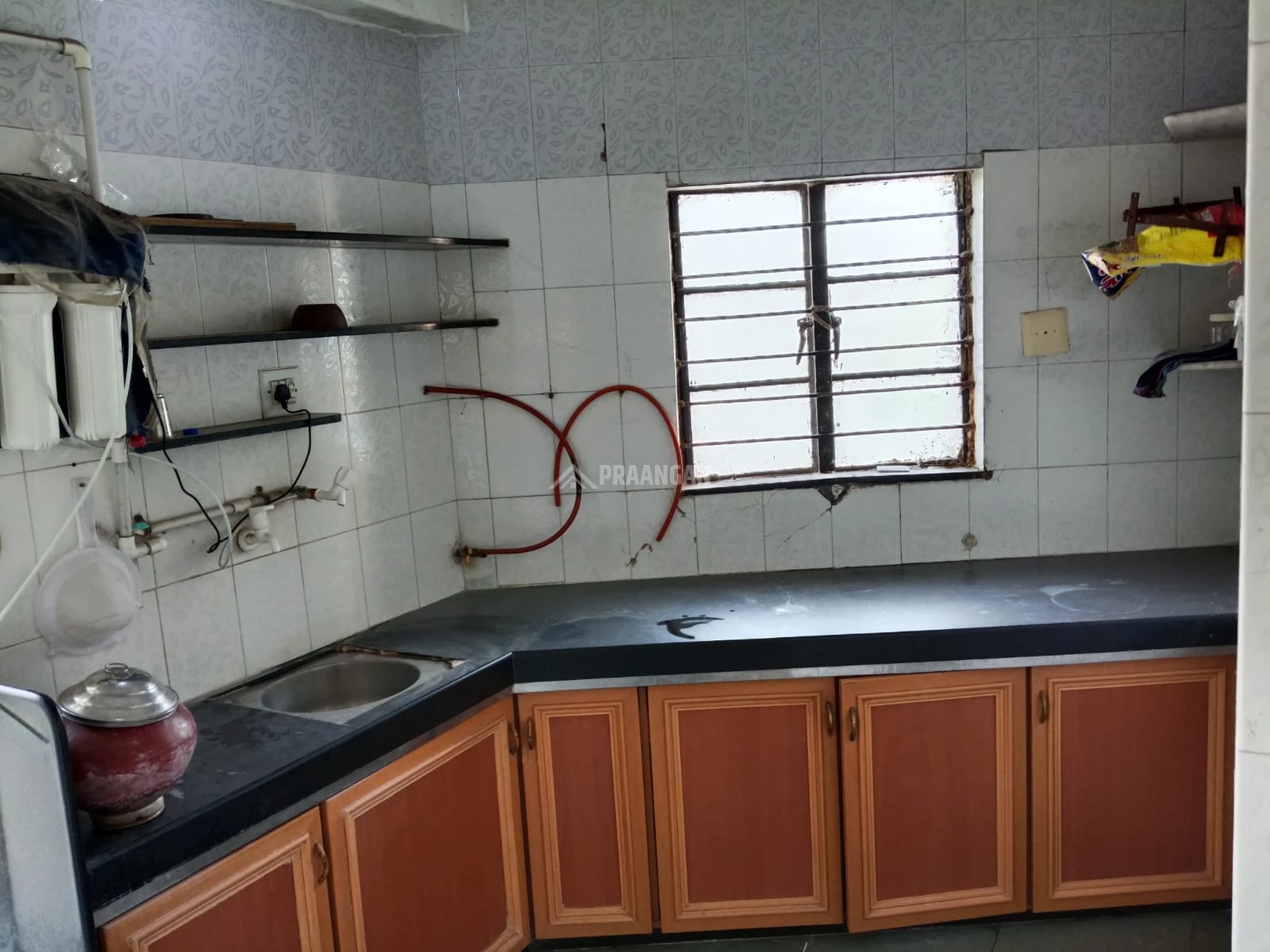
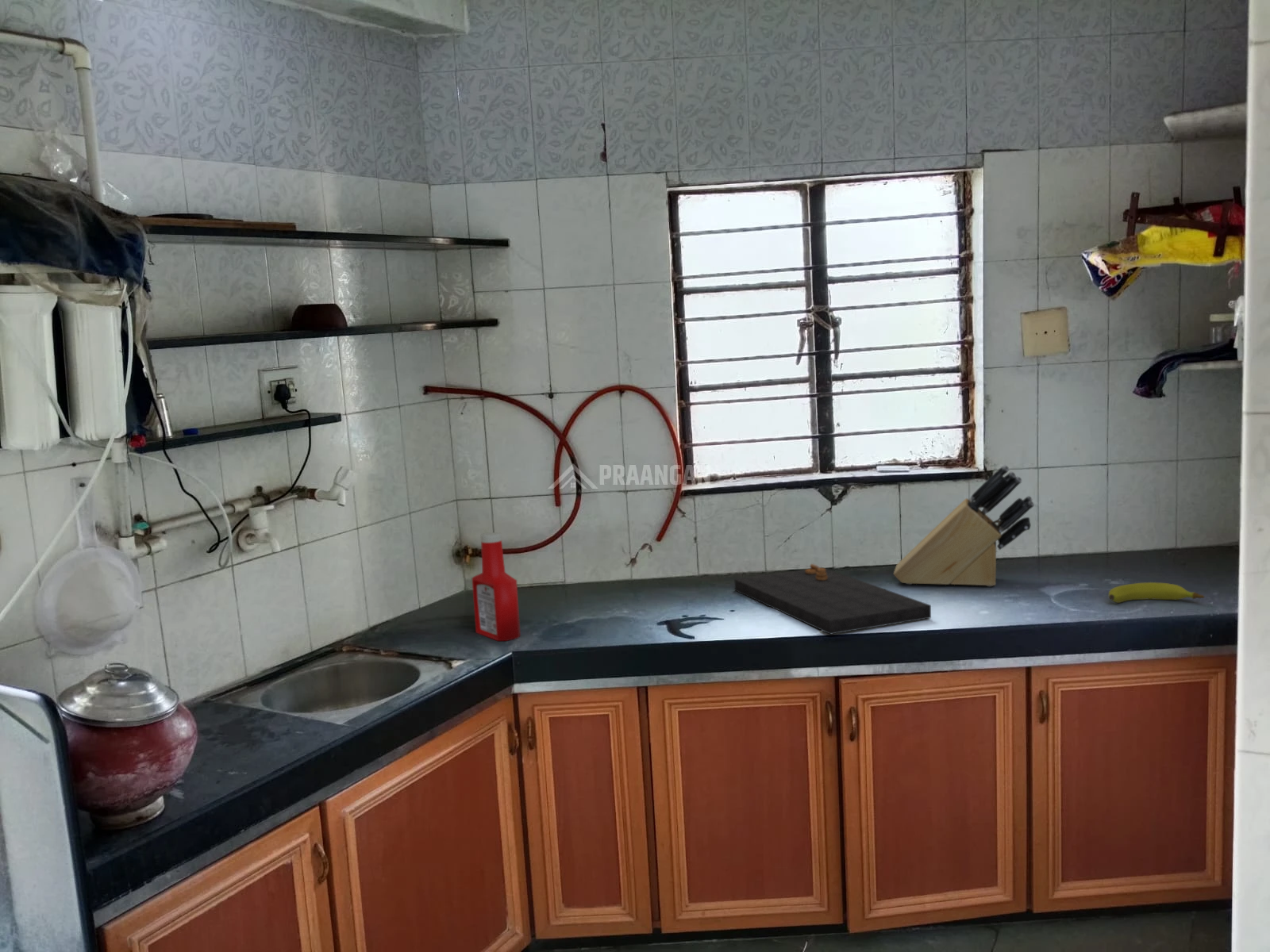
+ knife block [893,464,1035,587]
+ soap bottle [471,532,521,642]
+ cutting board [733,563,932,635]
+ fruit [1108,582,1206,604]
